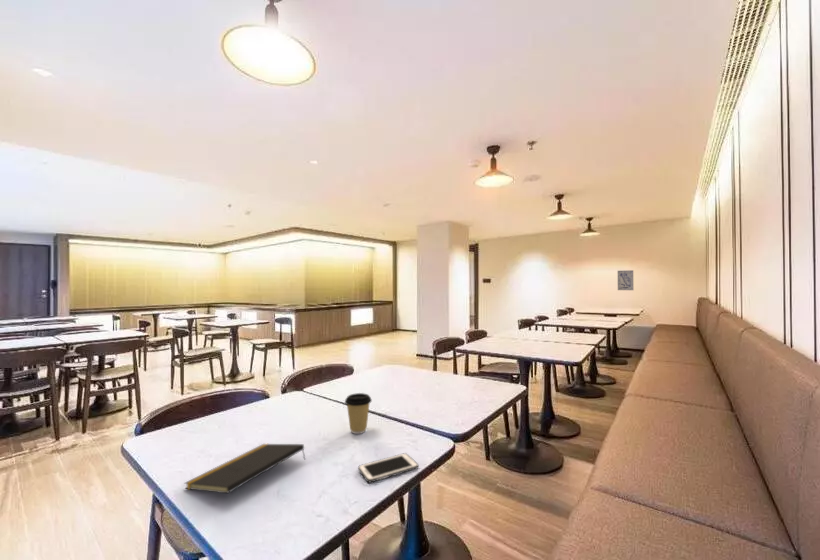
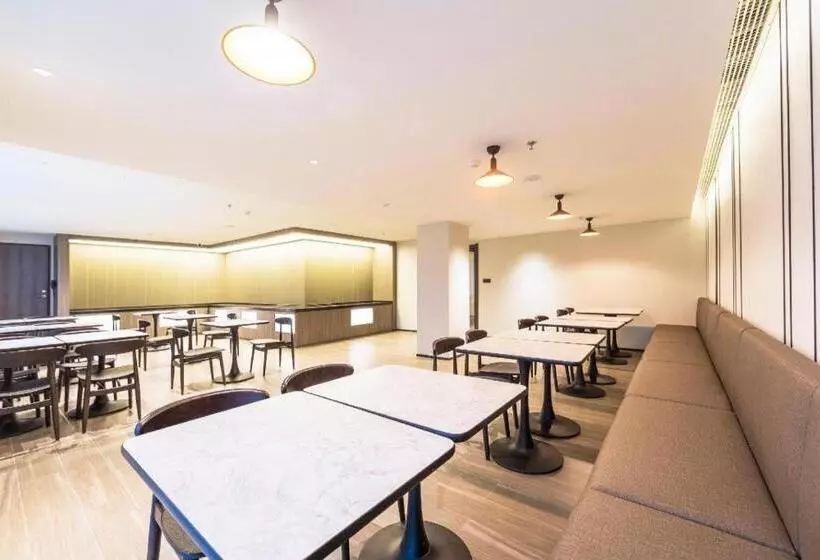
- cell phone [357,452,419,484]
- notepad [184,443,306,494]
- wall art [617,269,635,291]
- coffee cup [344,392,373,435]
